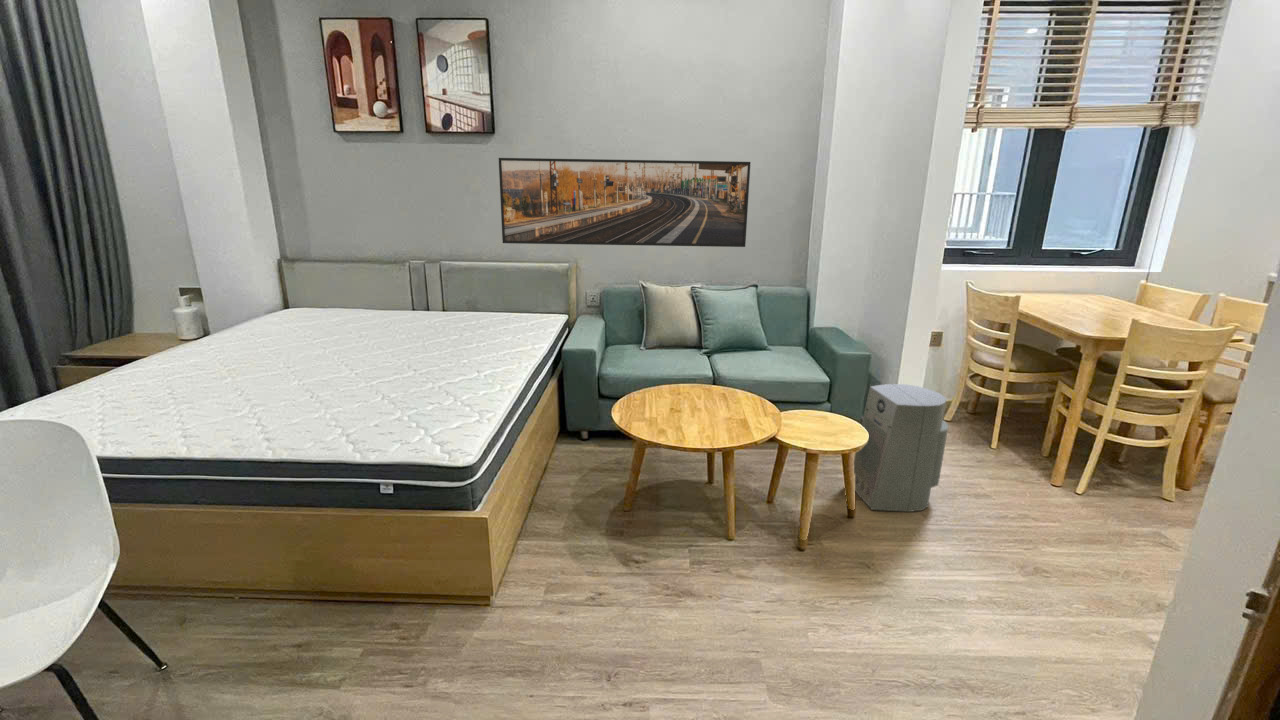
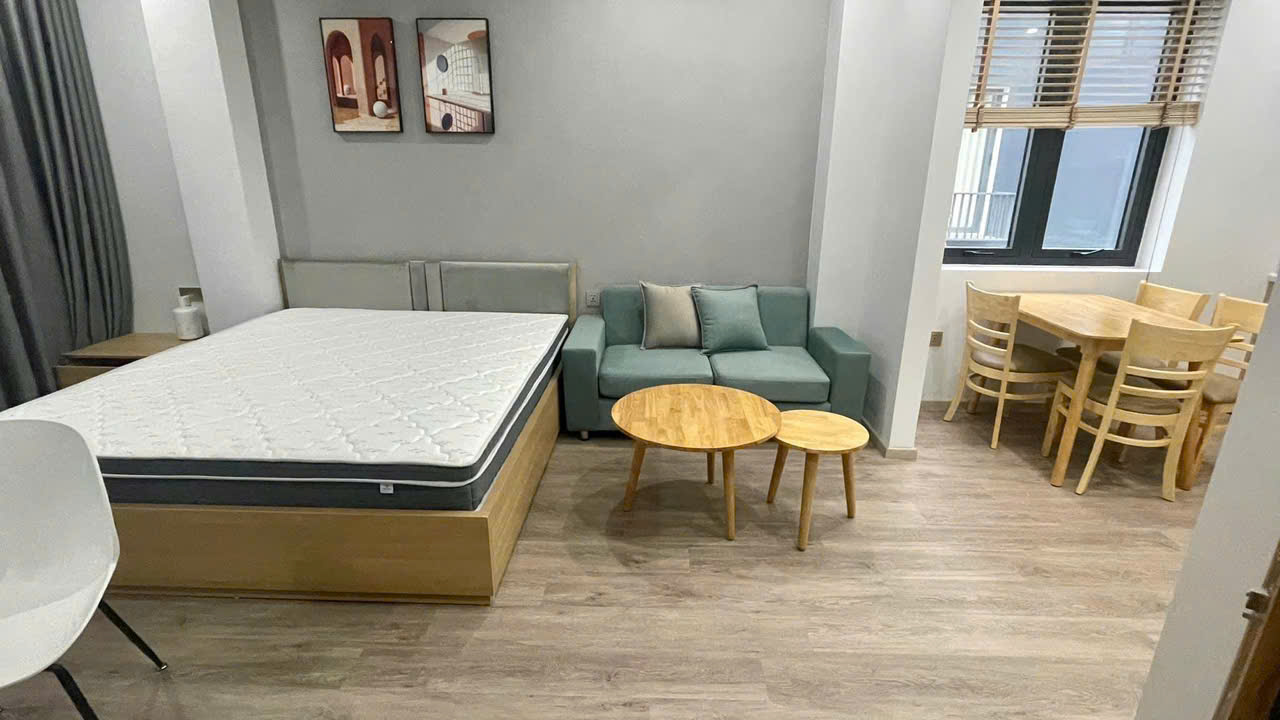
- fan [853,383,949,513]
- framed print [498,157,752,248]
